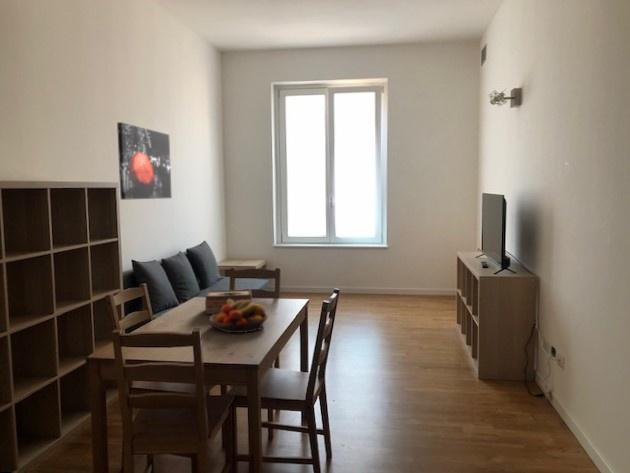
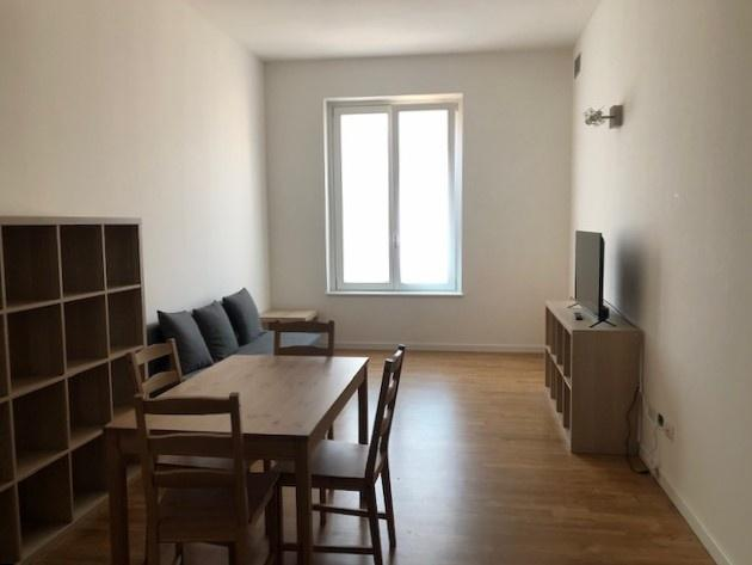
- tissue box [204,288,253,315]
- fruit bowl [208,299,269,334]
- wall art [116,121,173,201]
